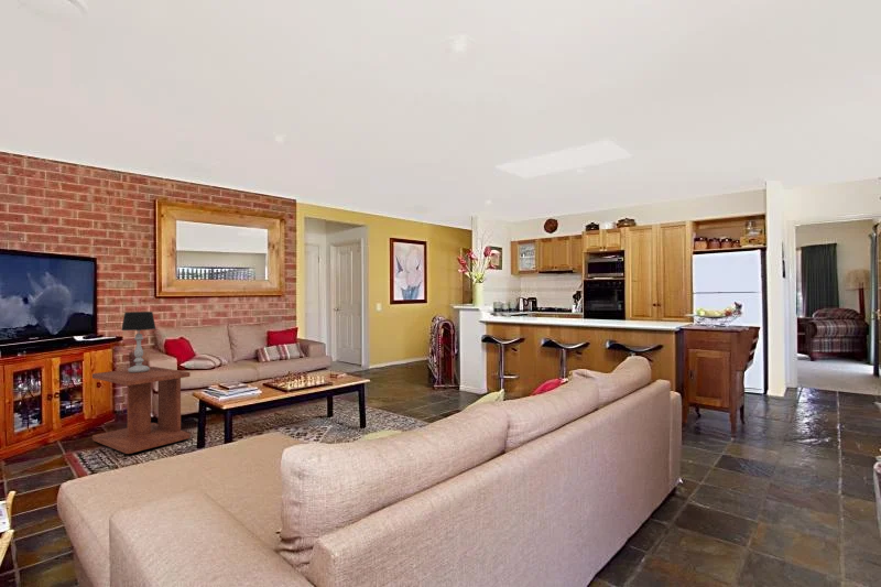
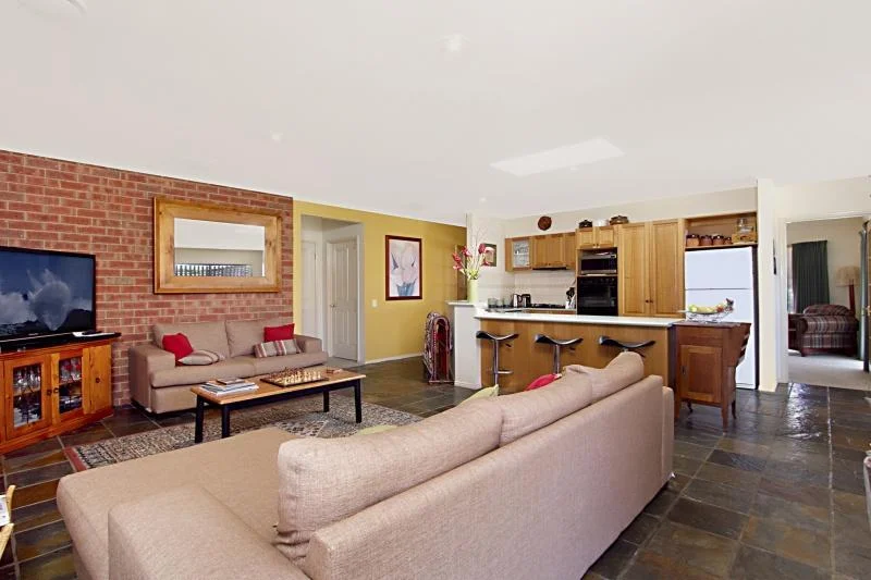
- side table [91,366,192,455]
- table lamp [120,311,157,373]
